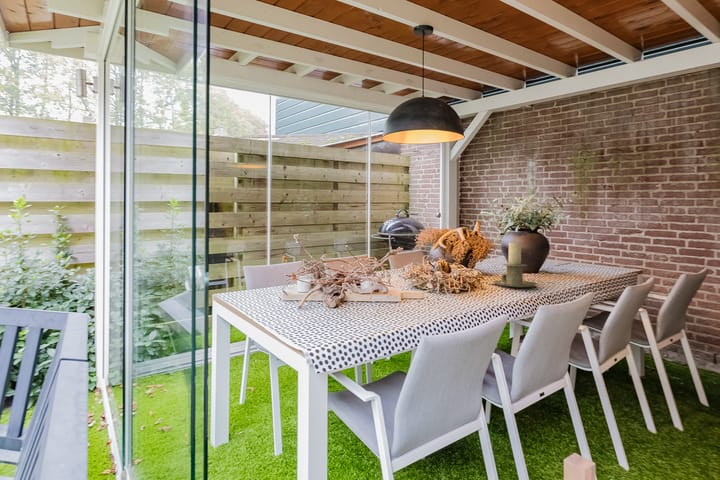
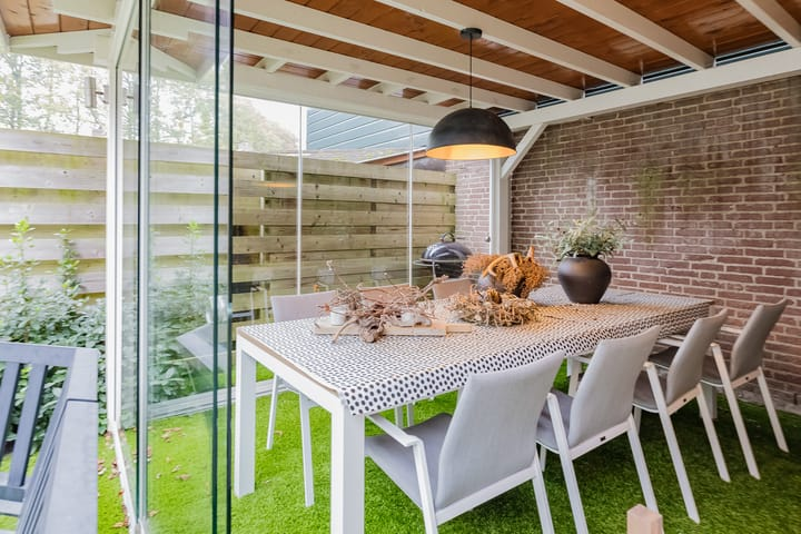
- candle holder [492,242,537,288]
